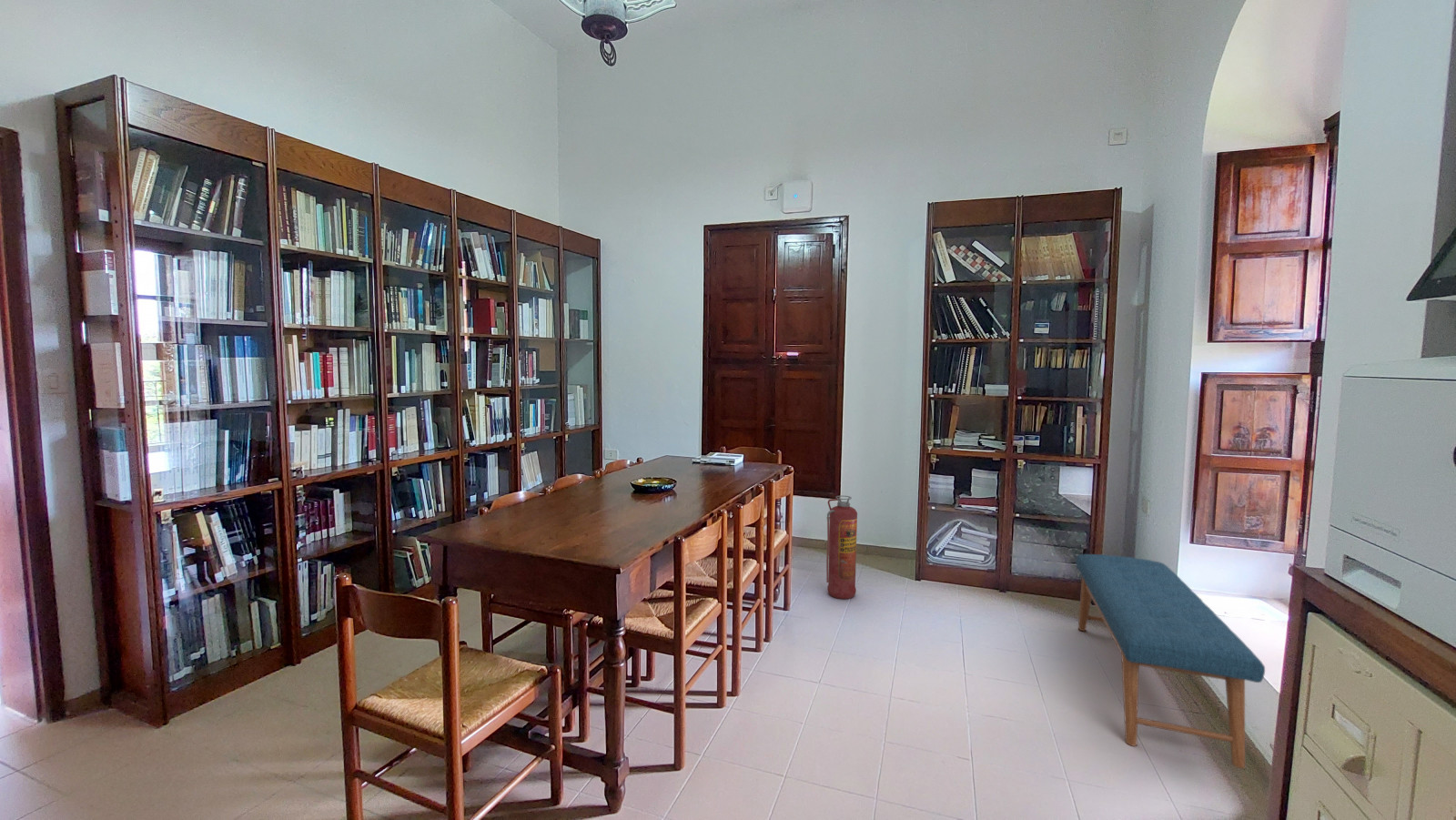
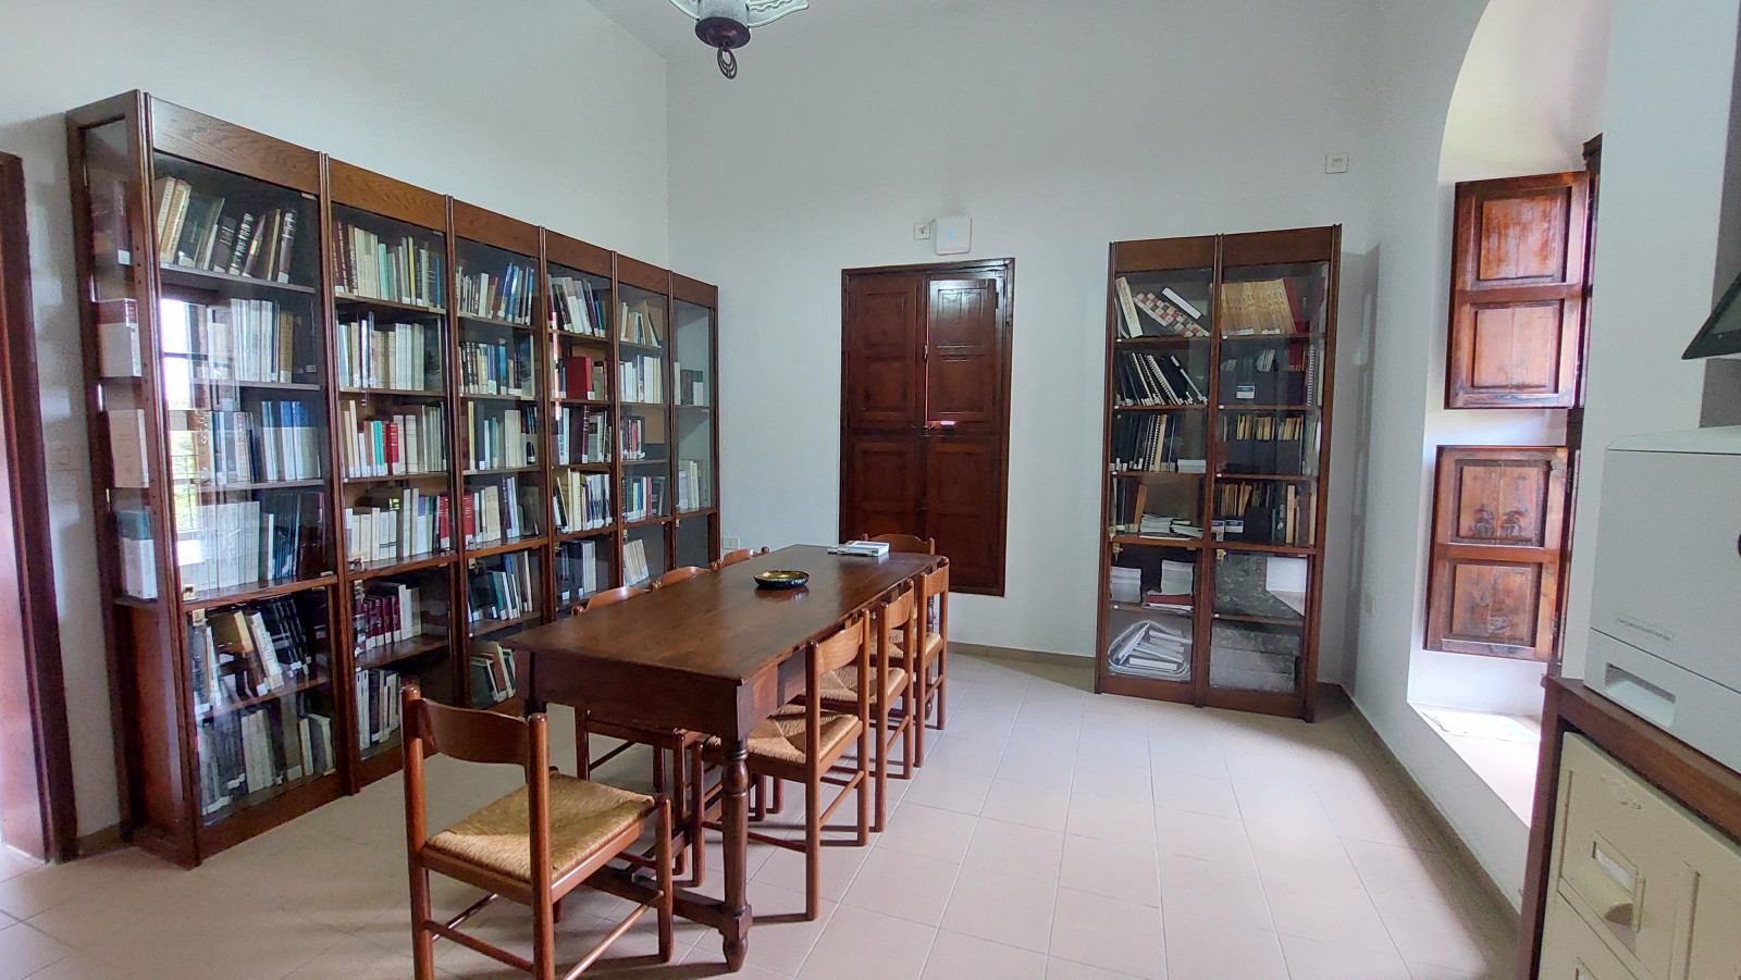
- bench [1075,553,1266,769]
- fire extinguisher [825,495,858,600]
